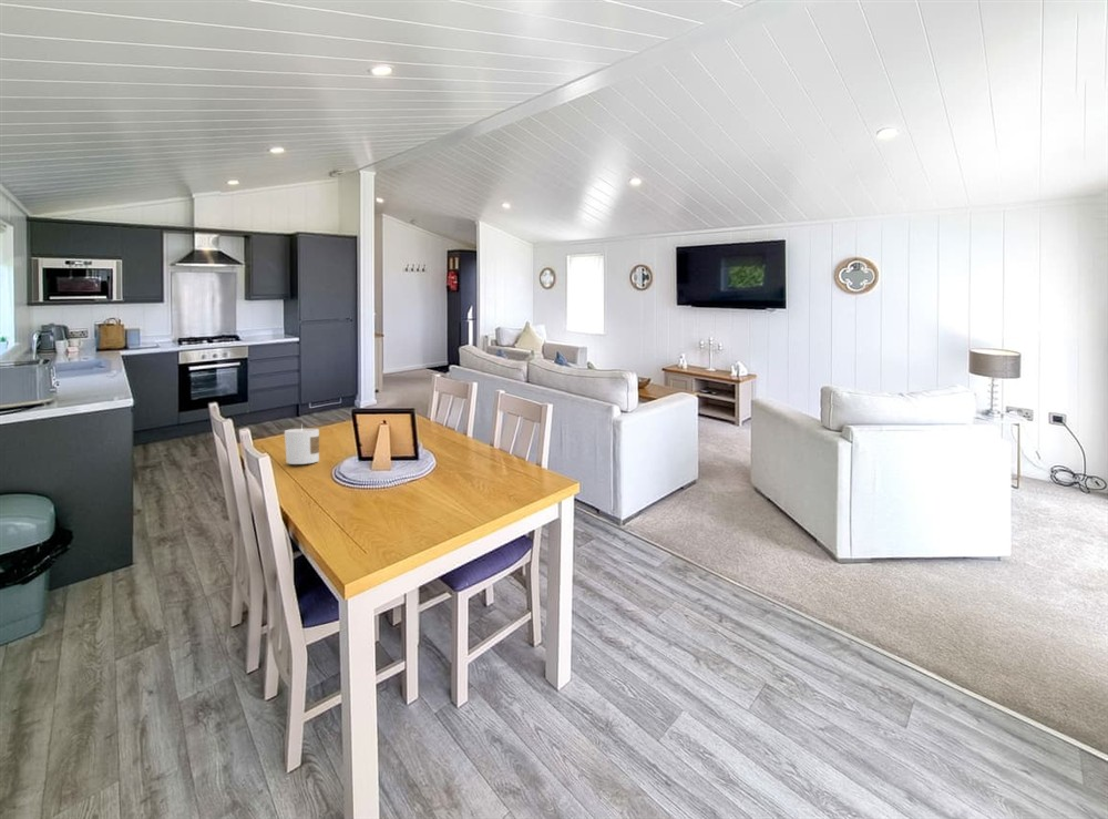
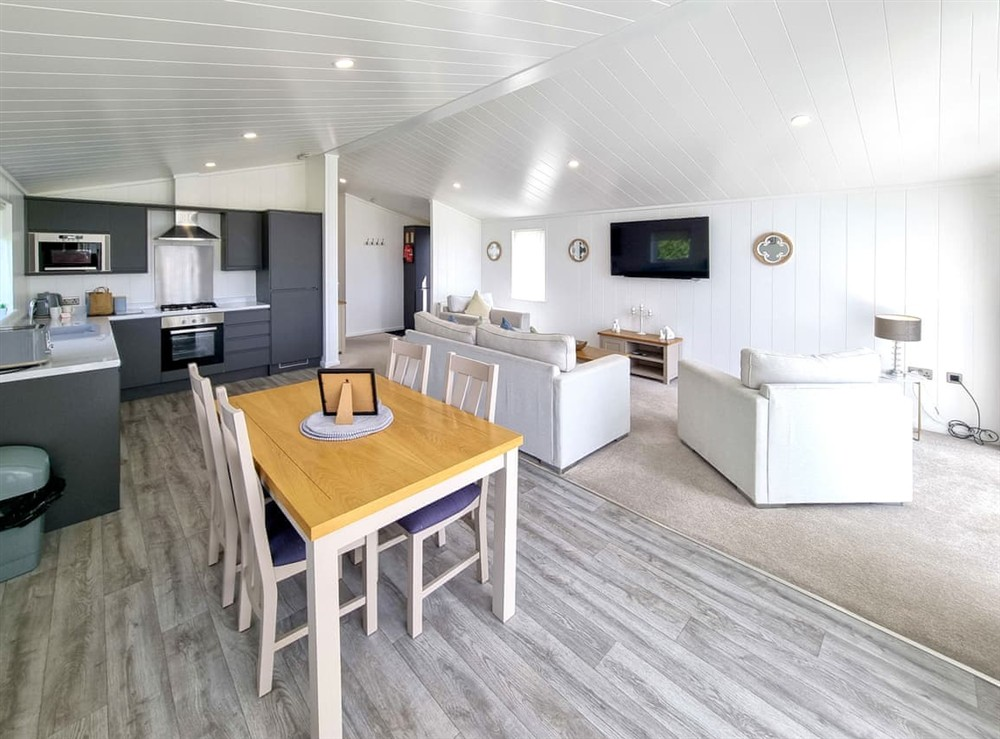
- candle [284,422,320,465]
